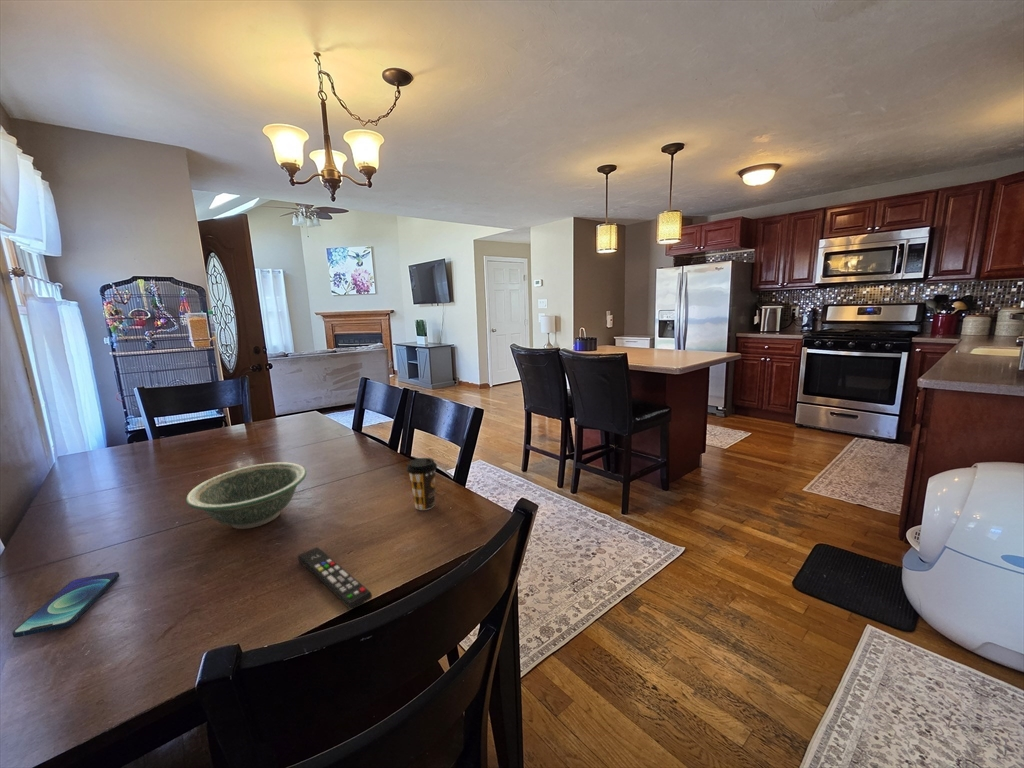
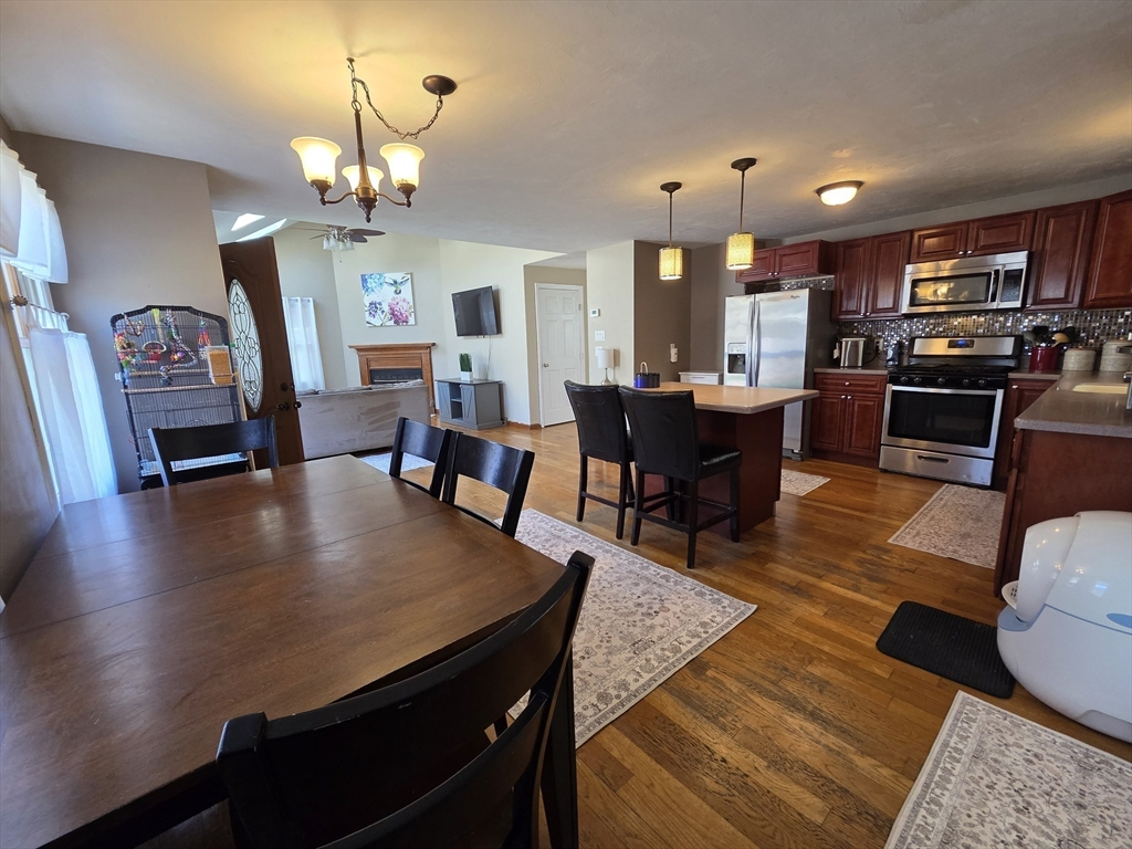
- coffee cup [406,457,438,511]
- smartphone [11,571,120,639]
- remote control [297,546,373,611]
- bowl [185,461,307,530]
